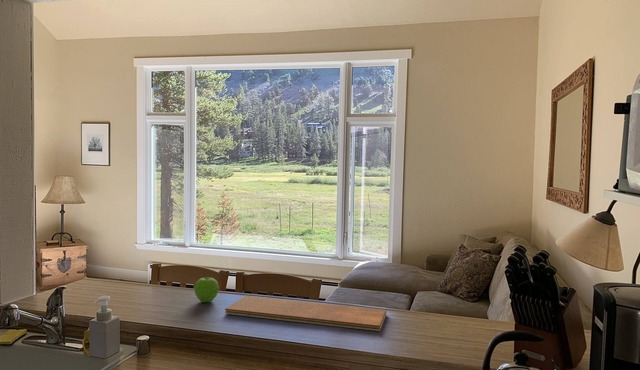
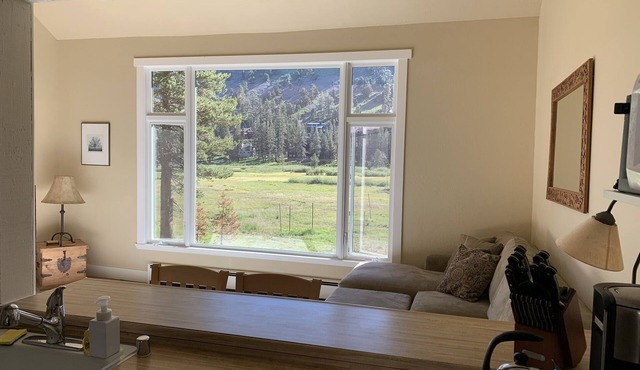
- fruit [193,276,220,303]
- chopping board [224,295,387,332]
